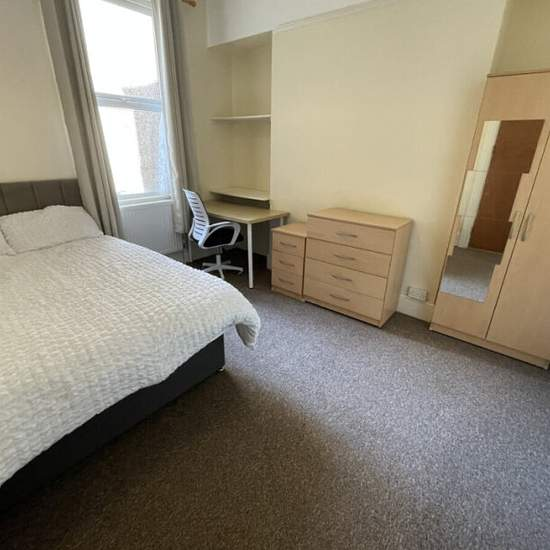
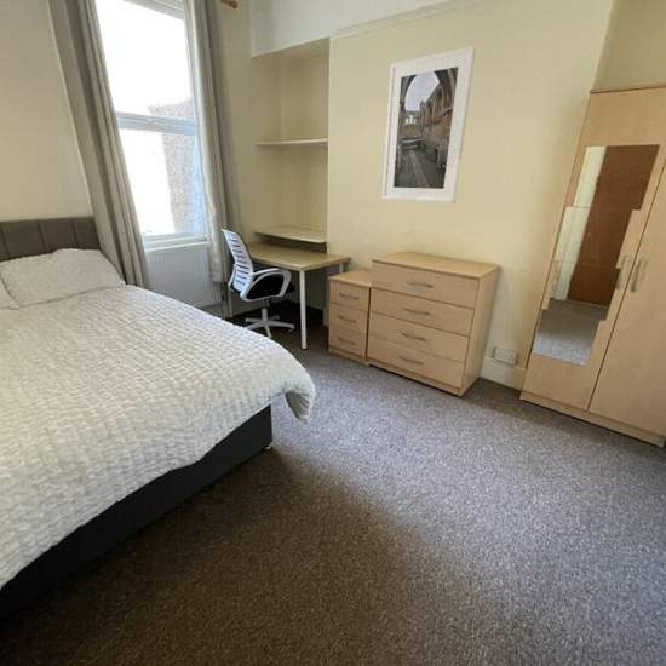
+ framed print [381,45,477,205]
